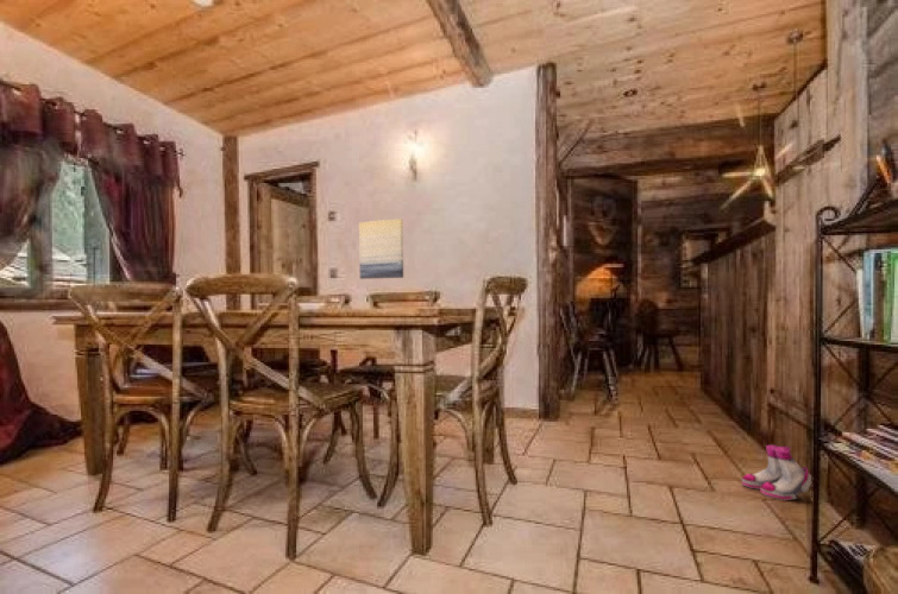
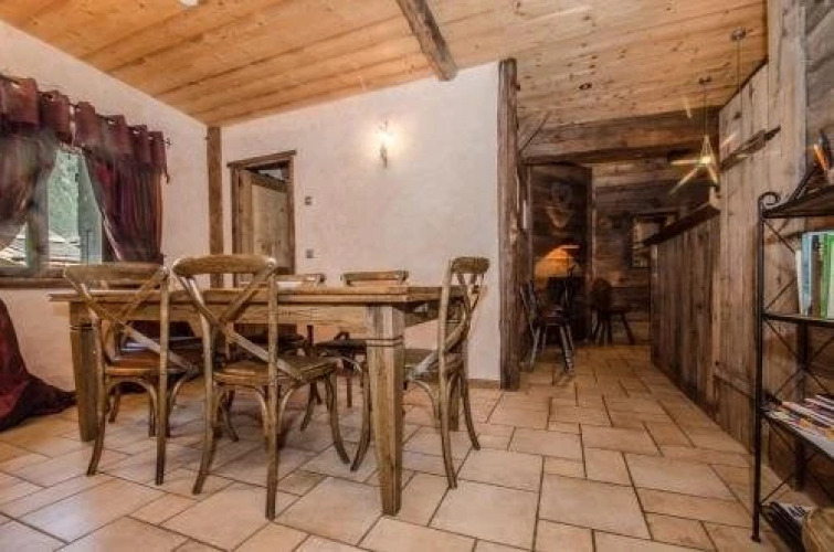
- wall art [358,217,404,280]
- boots [741,444,812,501]
